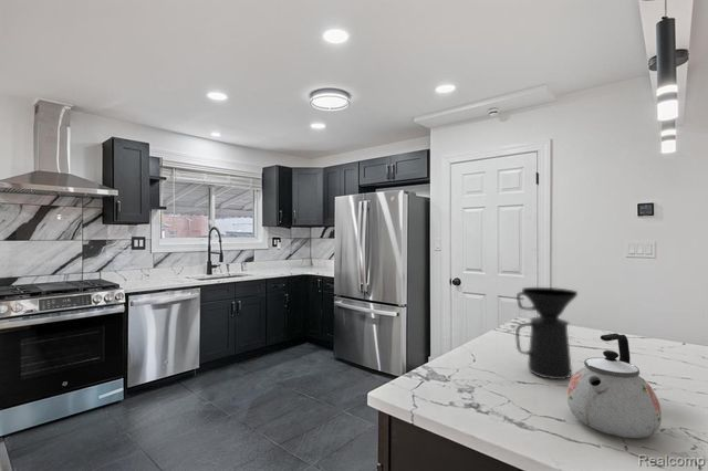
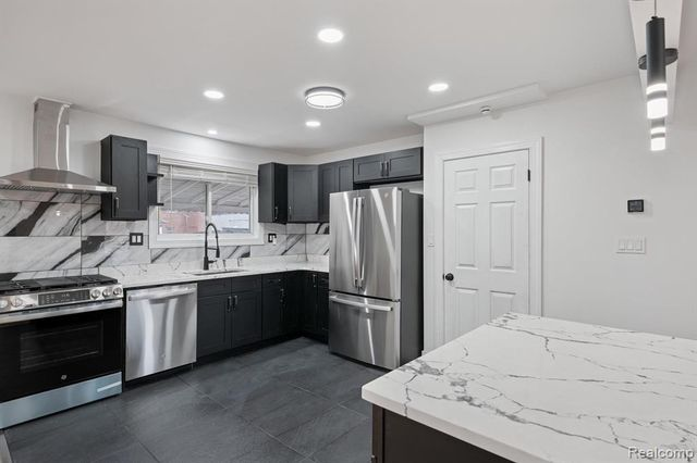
- coffee maker [514,286,579,380]
- kettle [566,332,663,439]
